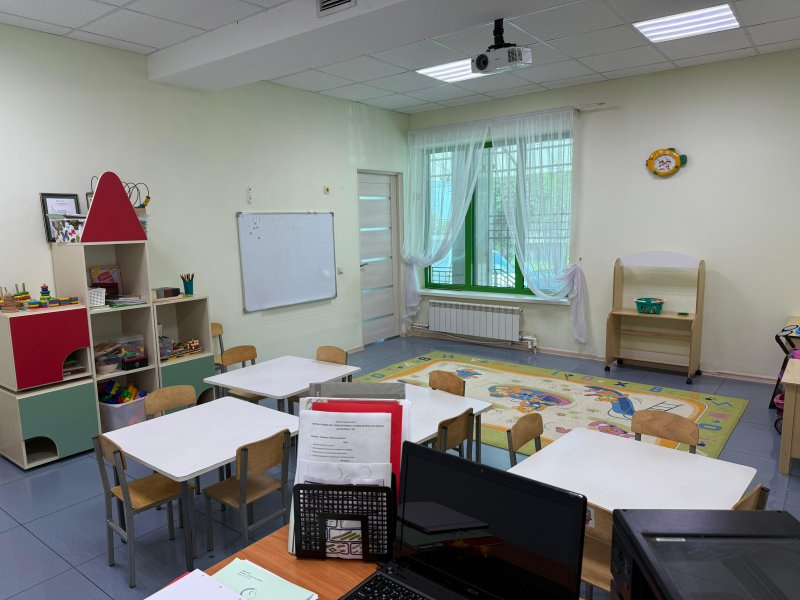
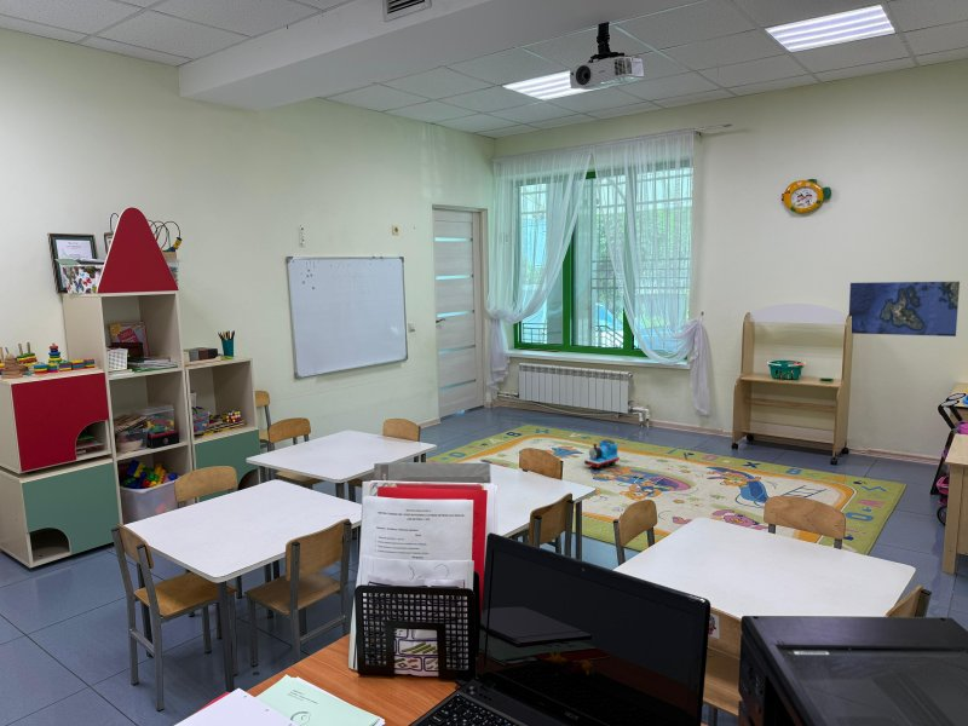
+ toy train [583,438,621,469]
+ map [848,281,961,338]
